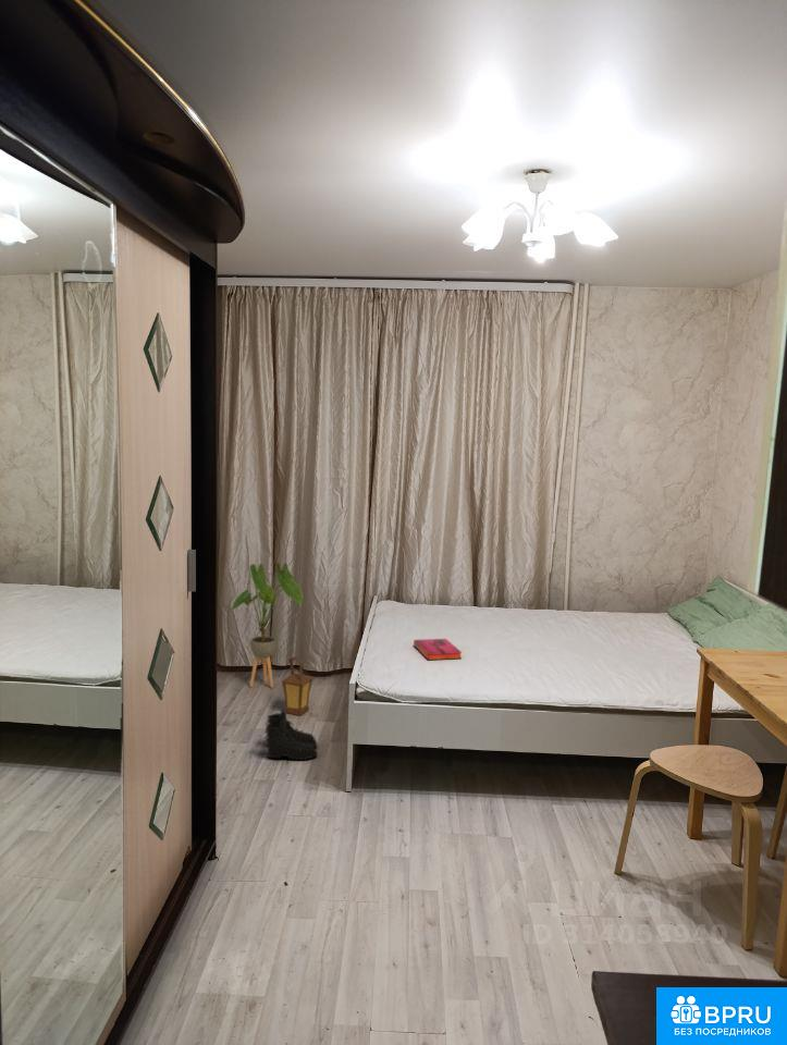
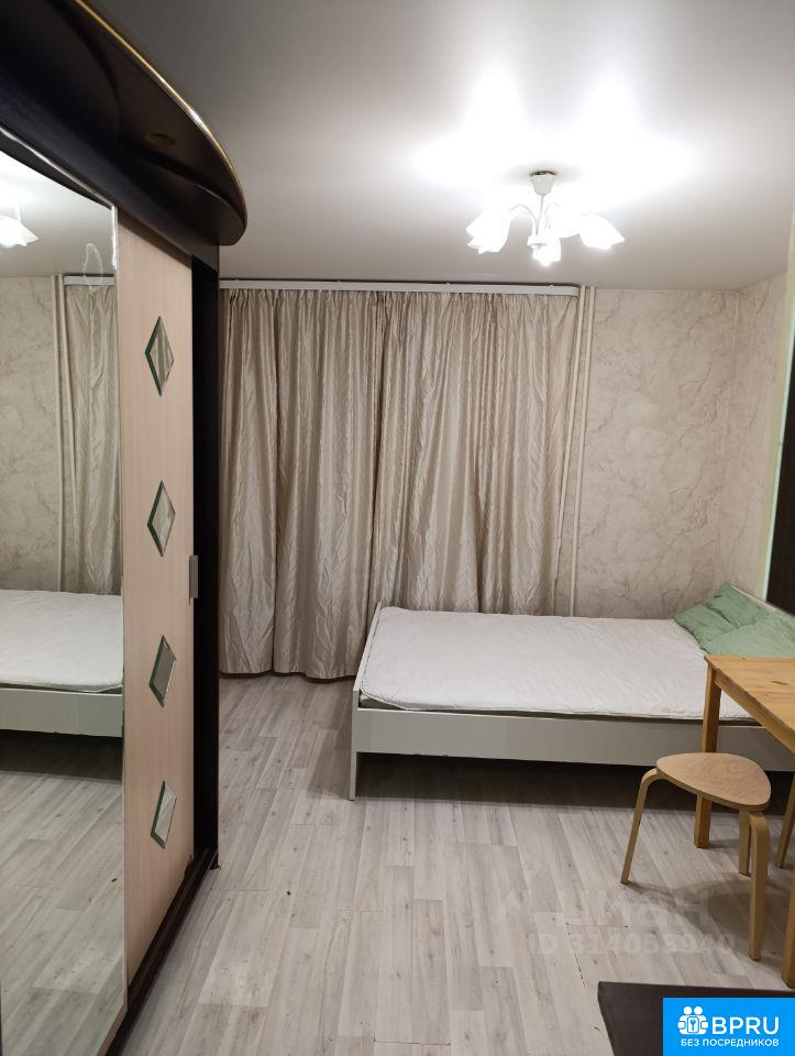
- lantern [281,655,315,716]
- house plant [229,562,304,689]
- hardback book [413,638,463,661]
- boots [263,709,319,762]
